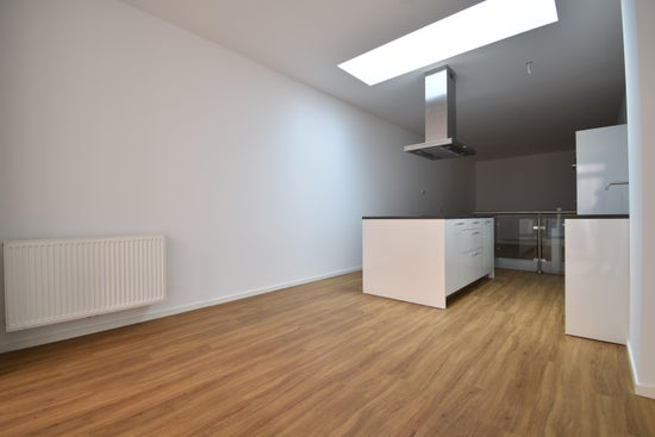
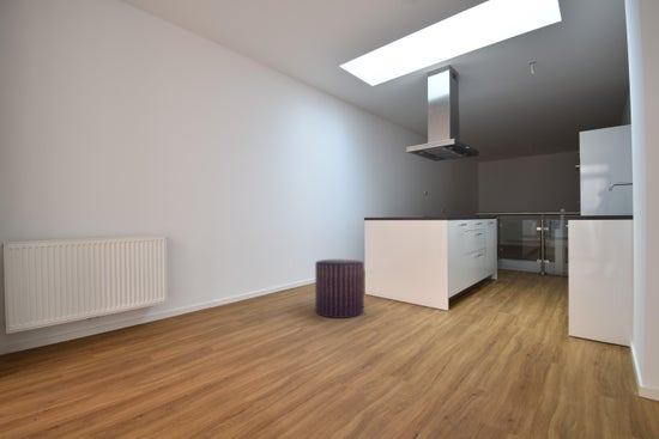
+ pouf [314,258,365,319]
